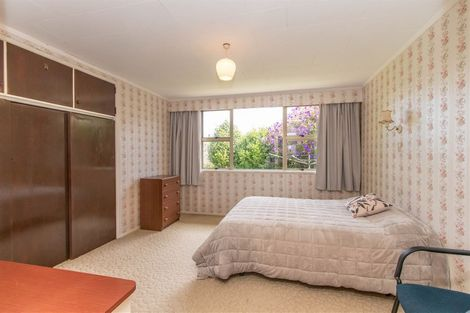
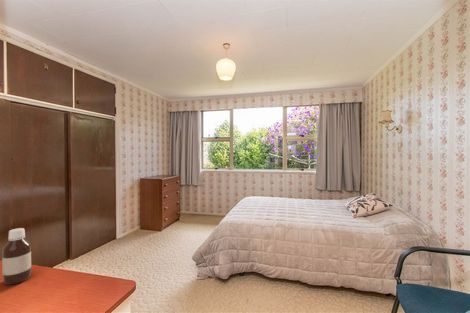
+ bottle [1,227,32,285]
